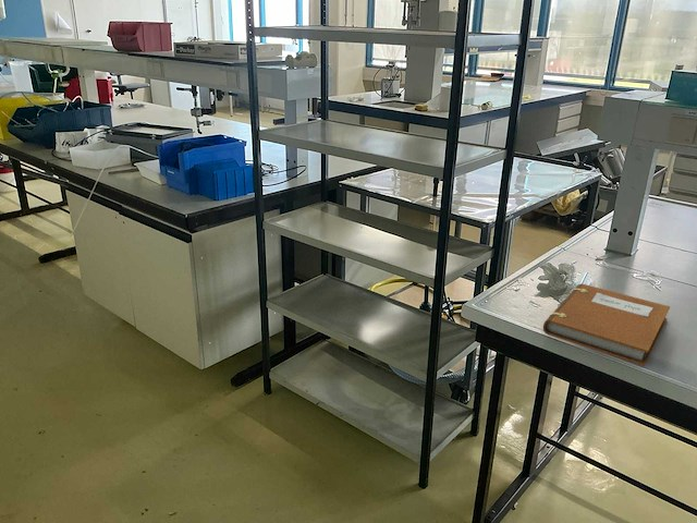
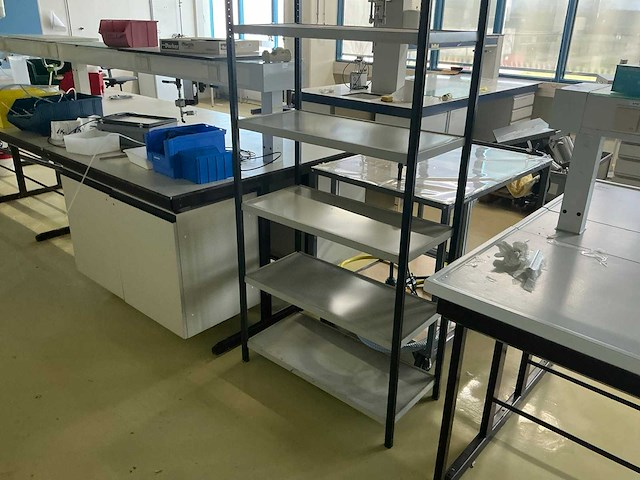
- notebook [542,283,671,367]
